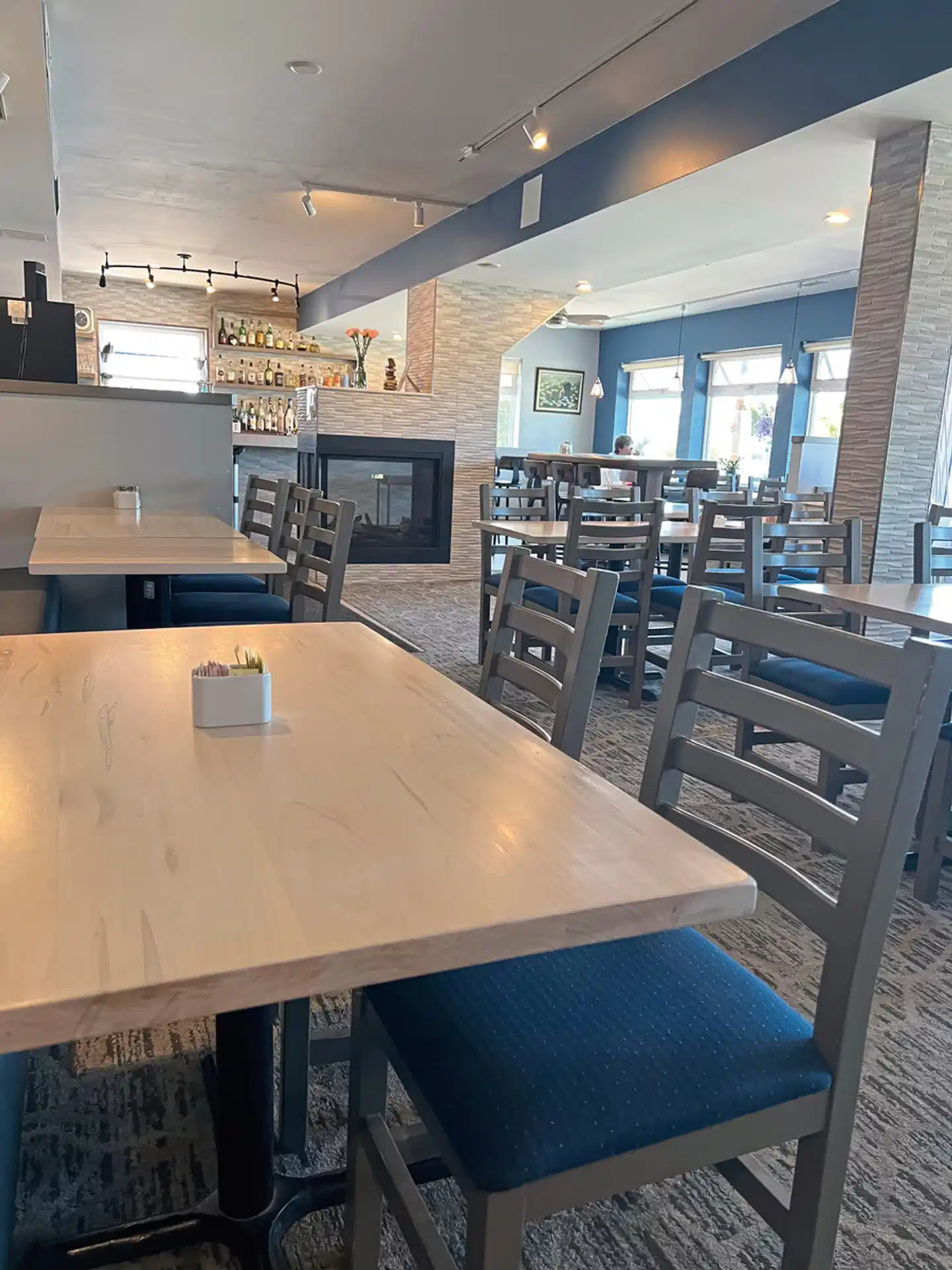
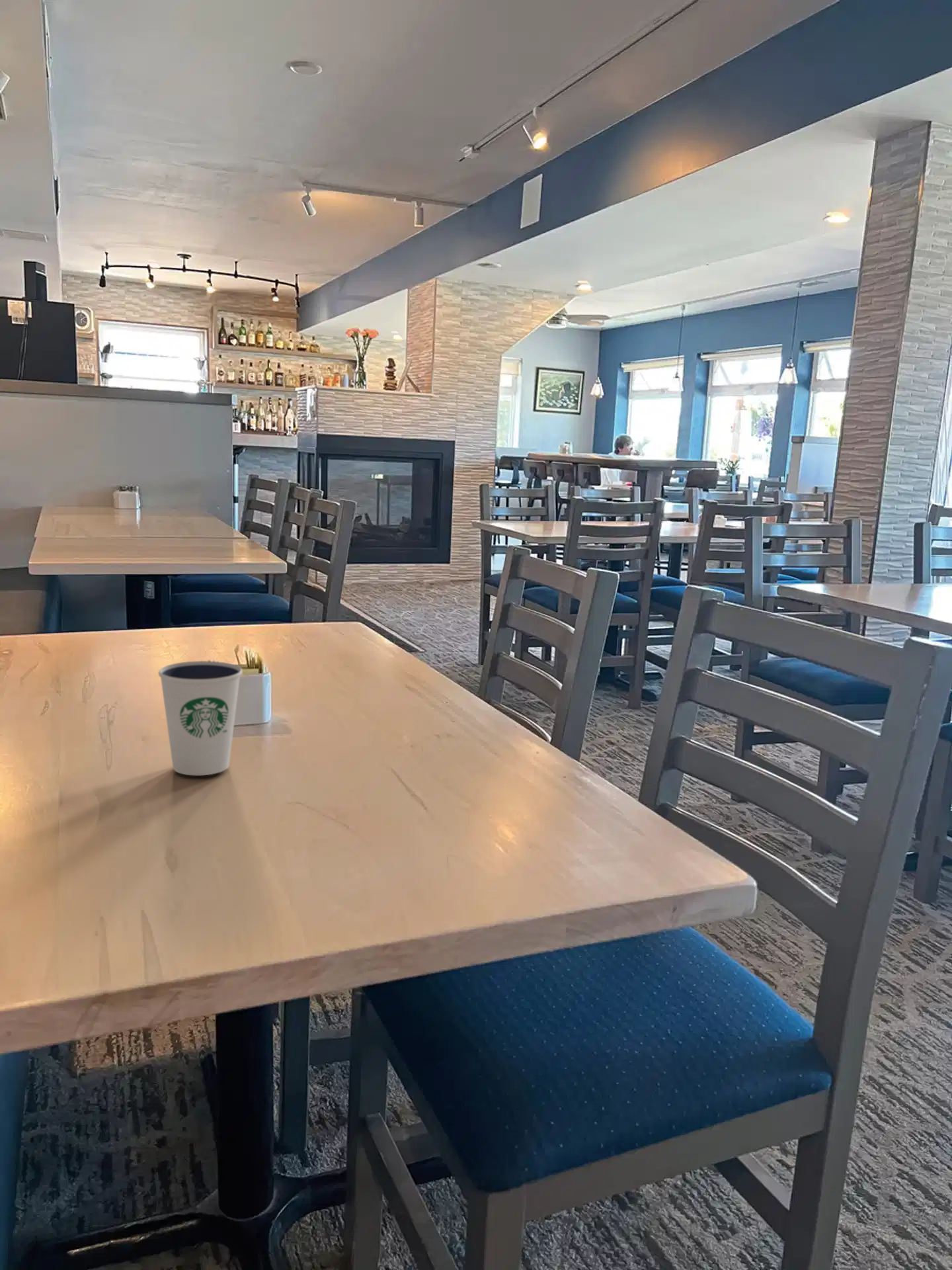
+ dixie cup [157,660,243,776]
